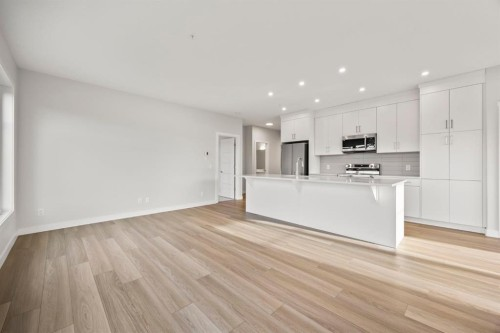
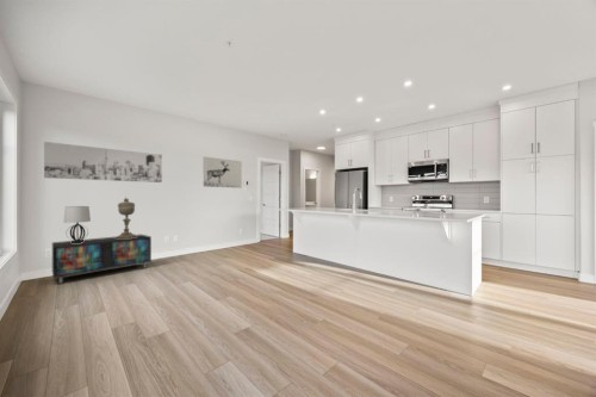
+ decorative urn [114,196,137,238]
+ lamp [62,205,92,243]
+ wall art [201,156,243,190]
+ storage cabinet [51,234,153,285]
+ wall art [43,141,163,184]
